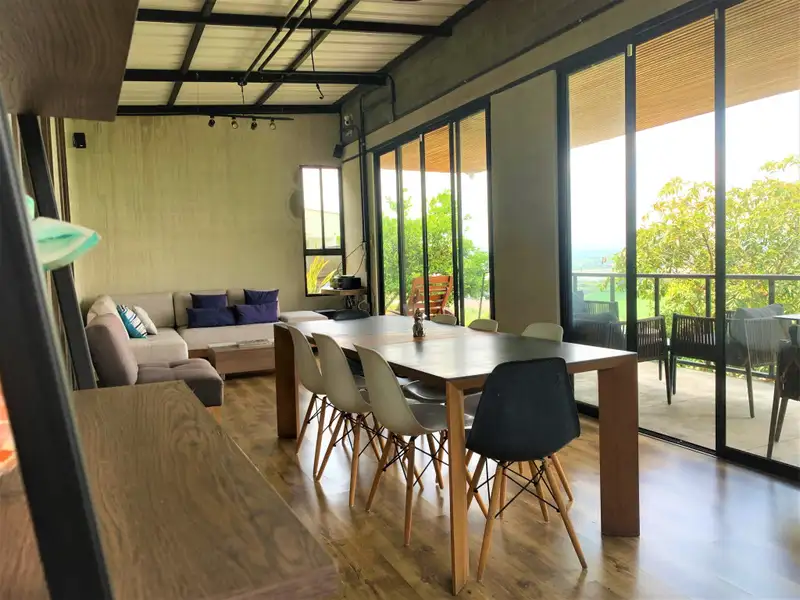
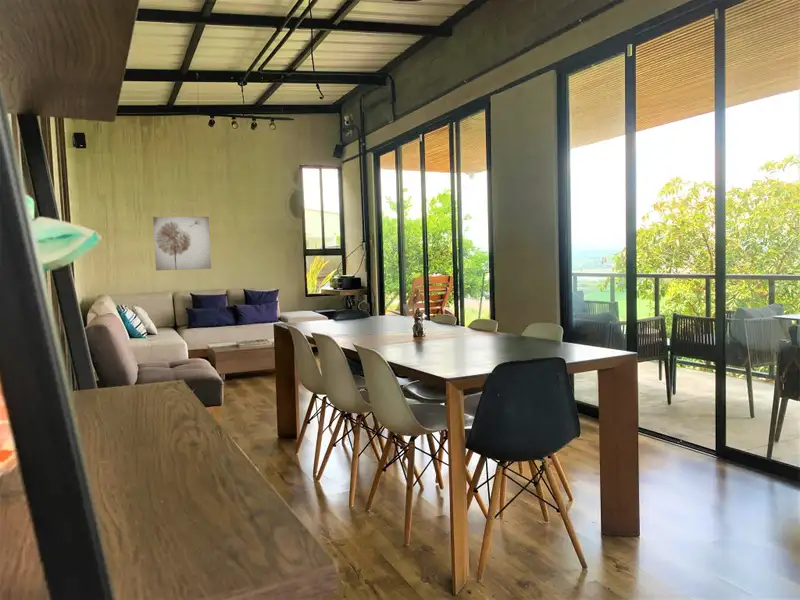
+ wall art [152,216,212,271]
